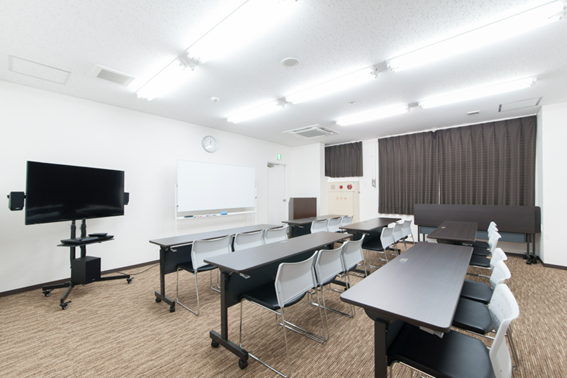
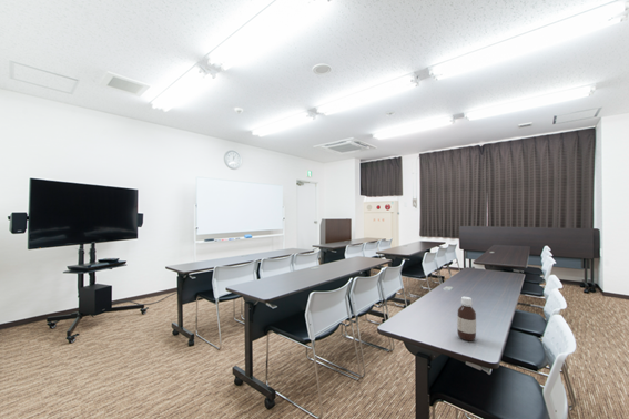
+ bottle [456,296,477,341]
